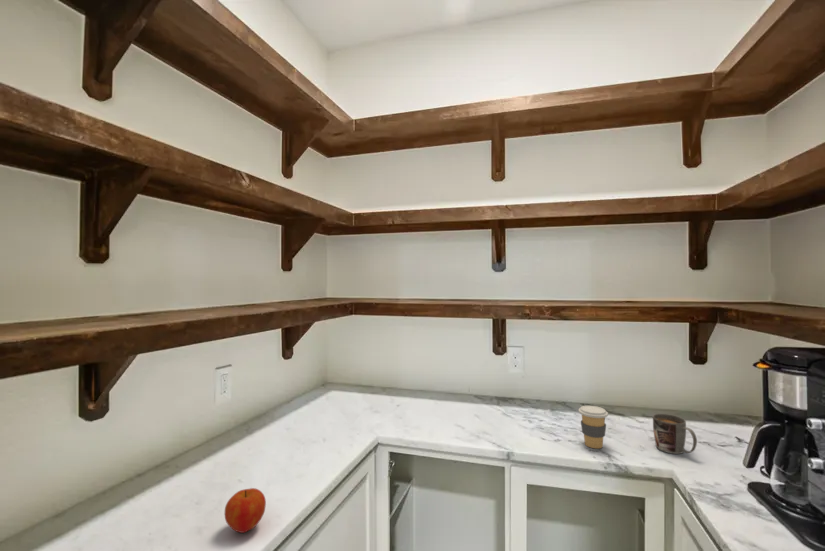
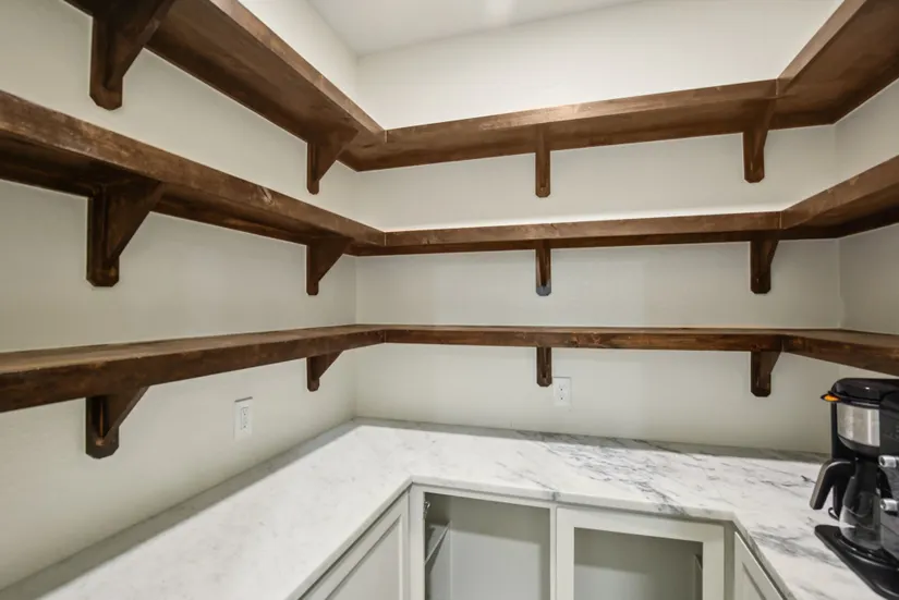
- apple [224,487,267,534]
- coffee cup [578,405,609,449]
- mug [652,413,698,455]
